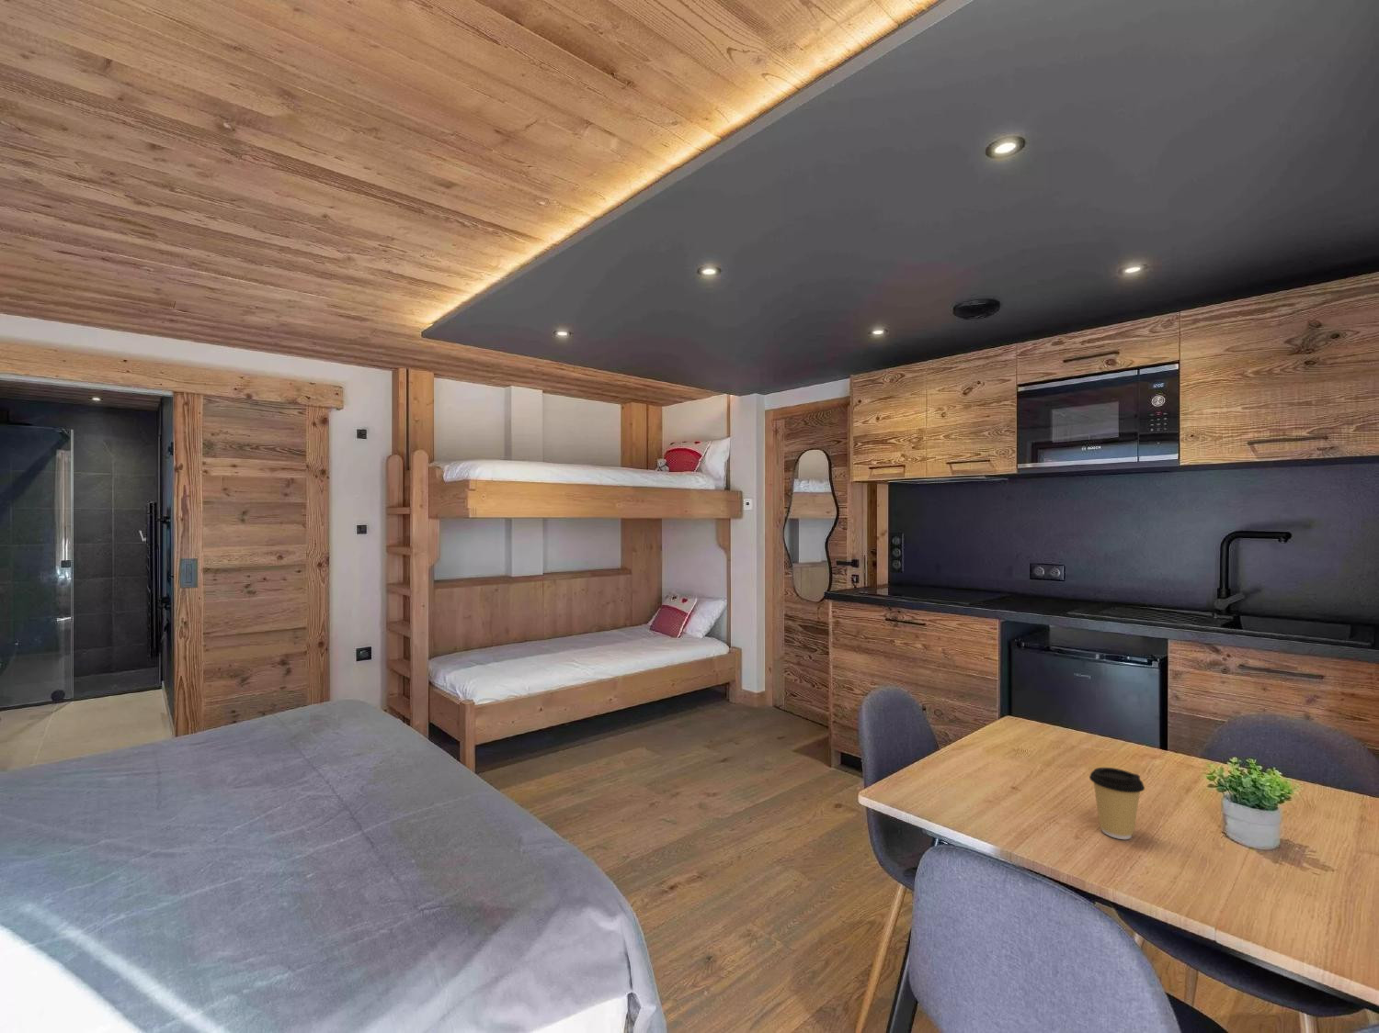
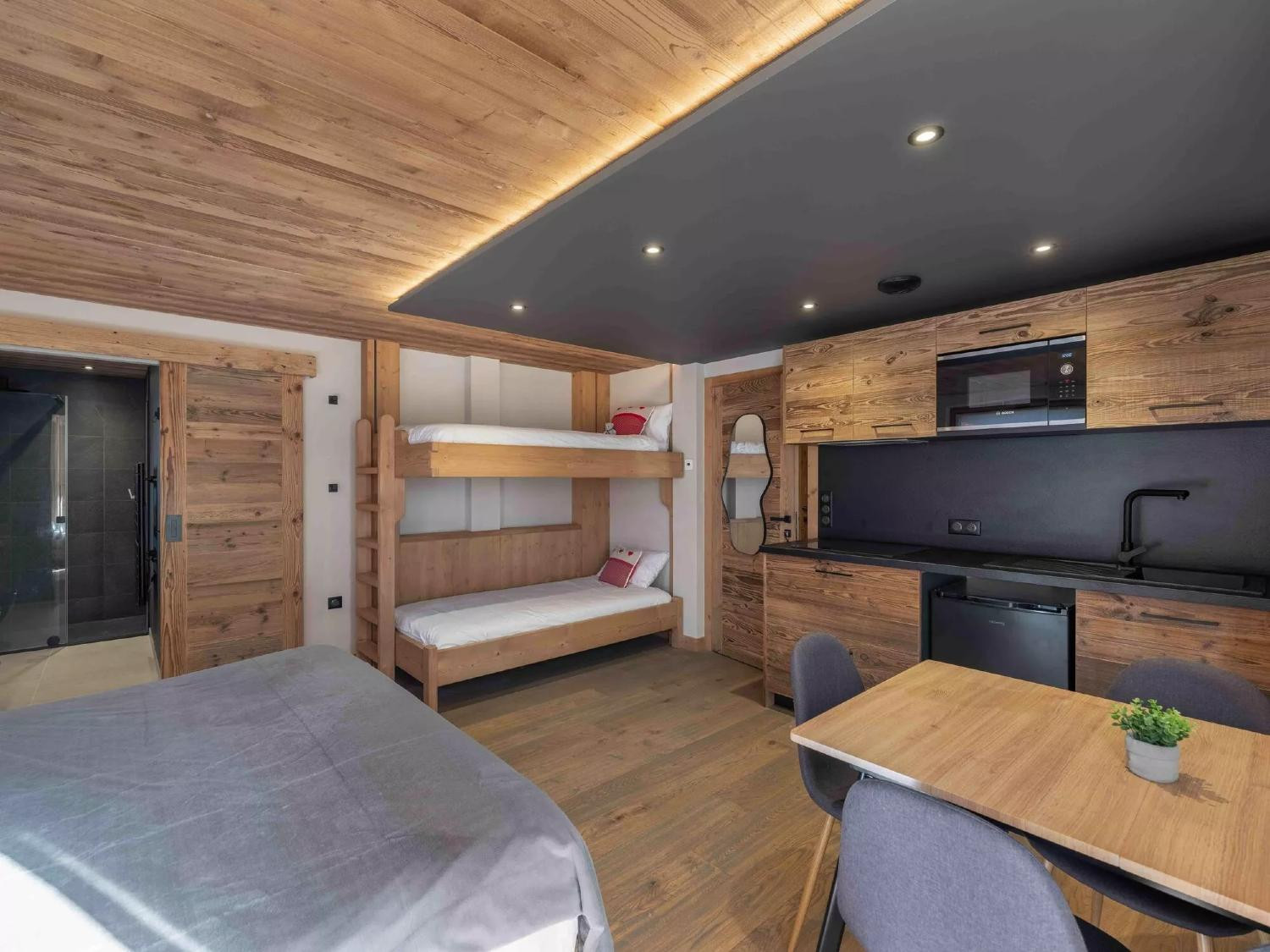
- coffee cup [1088,767,1146,840]
